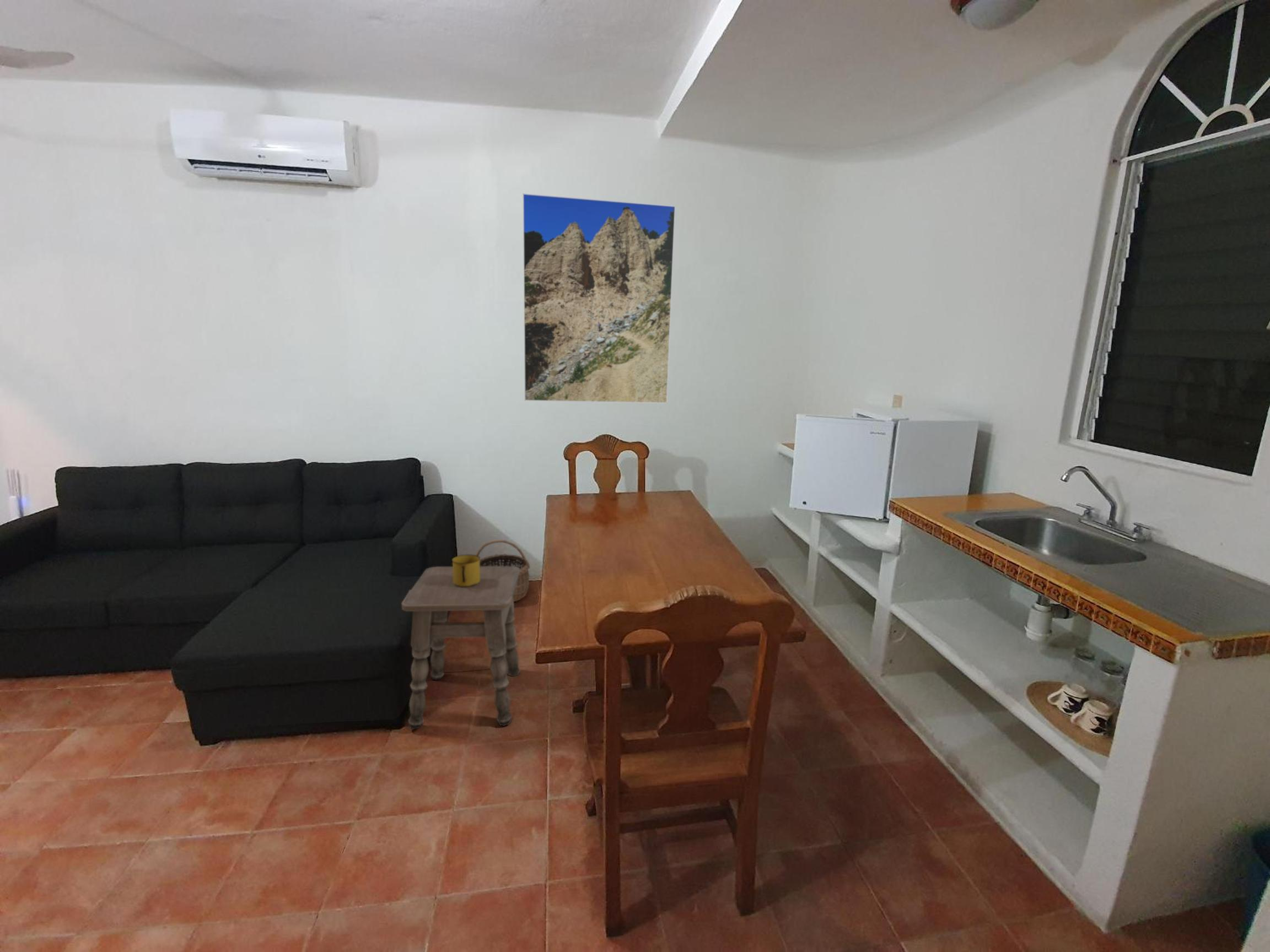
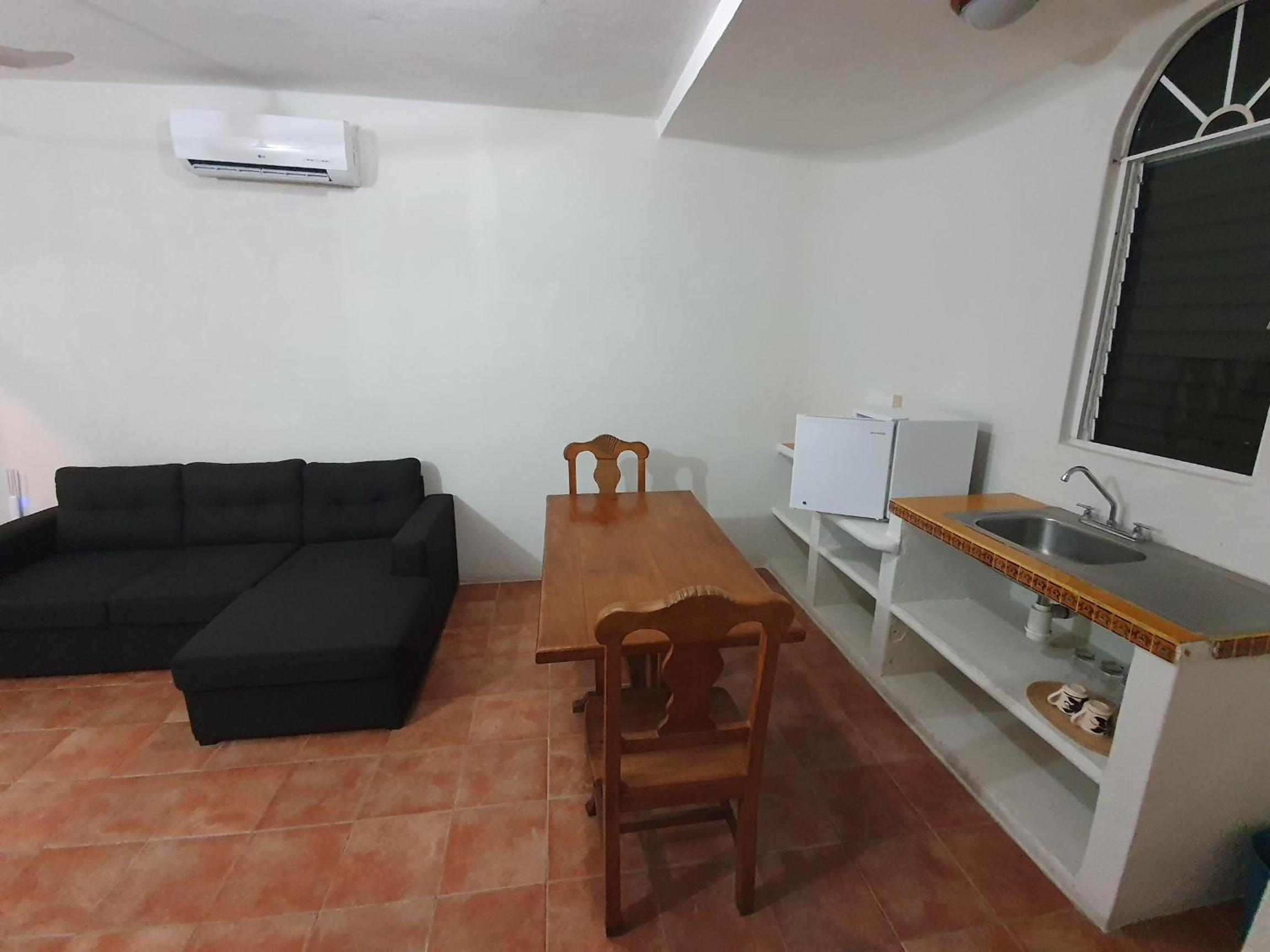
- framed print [522,193,676,404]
- mug [451,554,481,587]
- side table [401,566,521,730]
- wicker basket [476,539,531,602]
